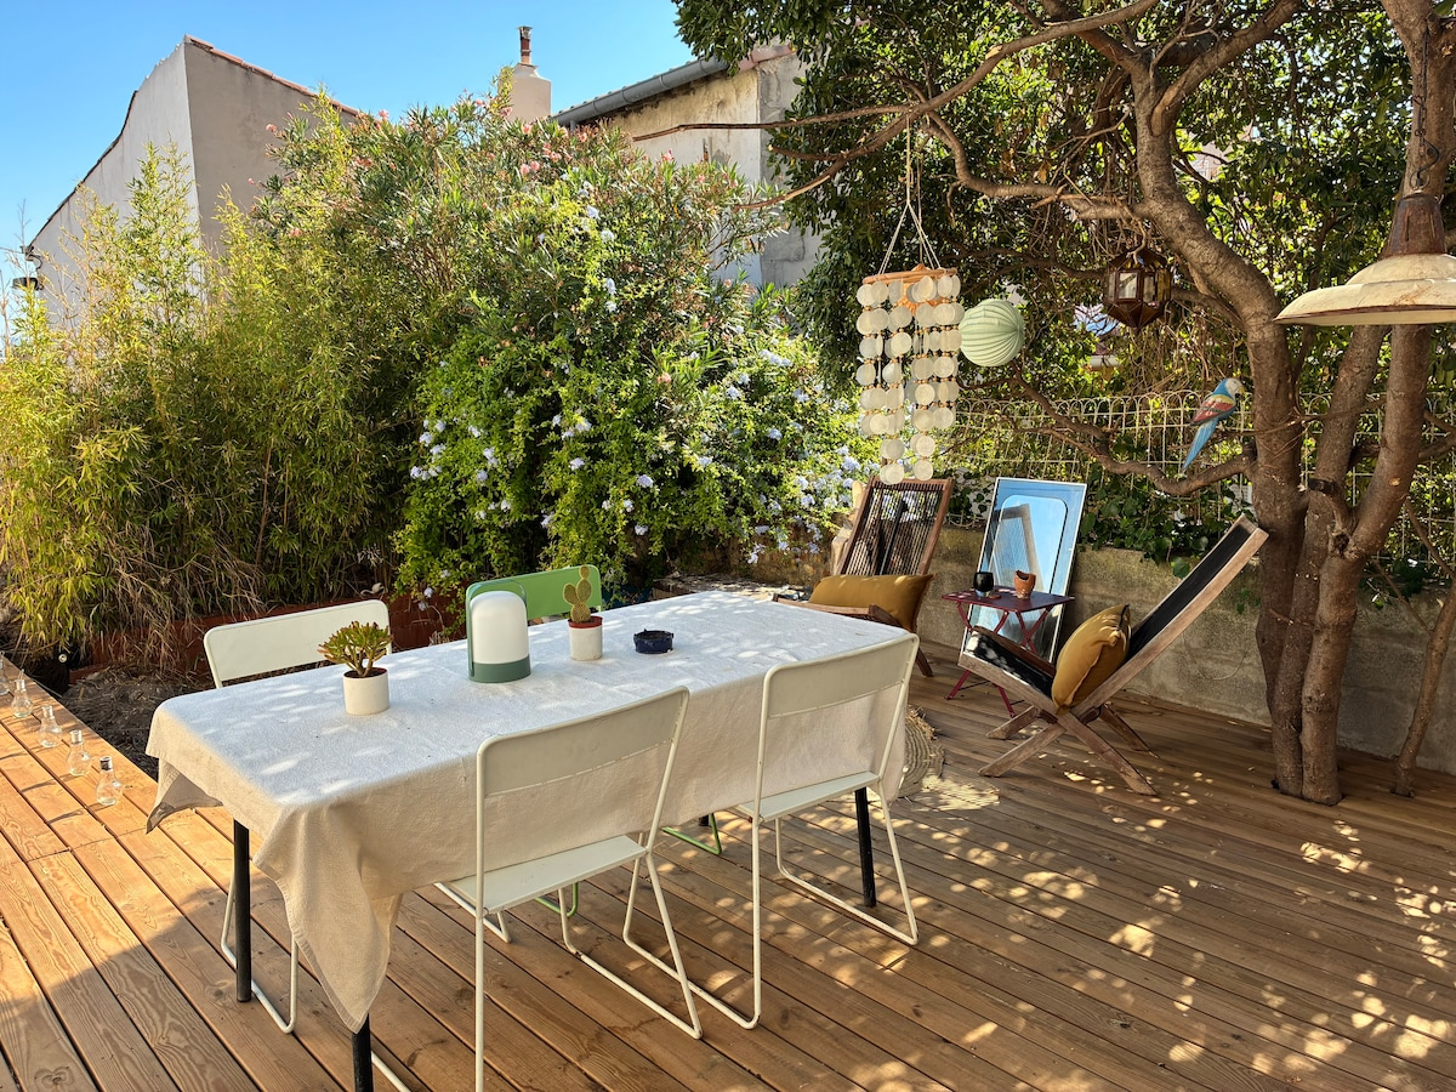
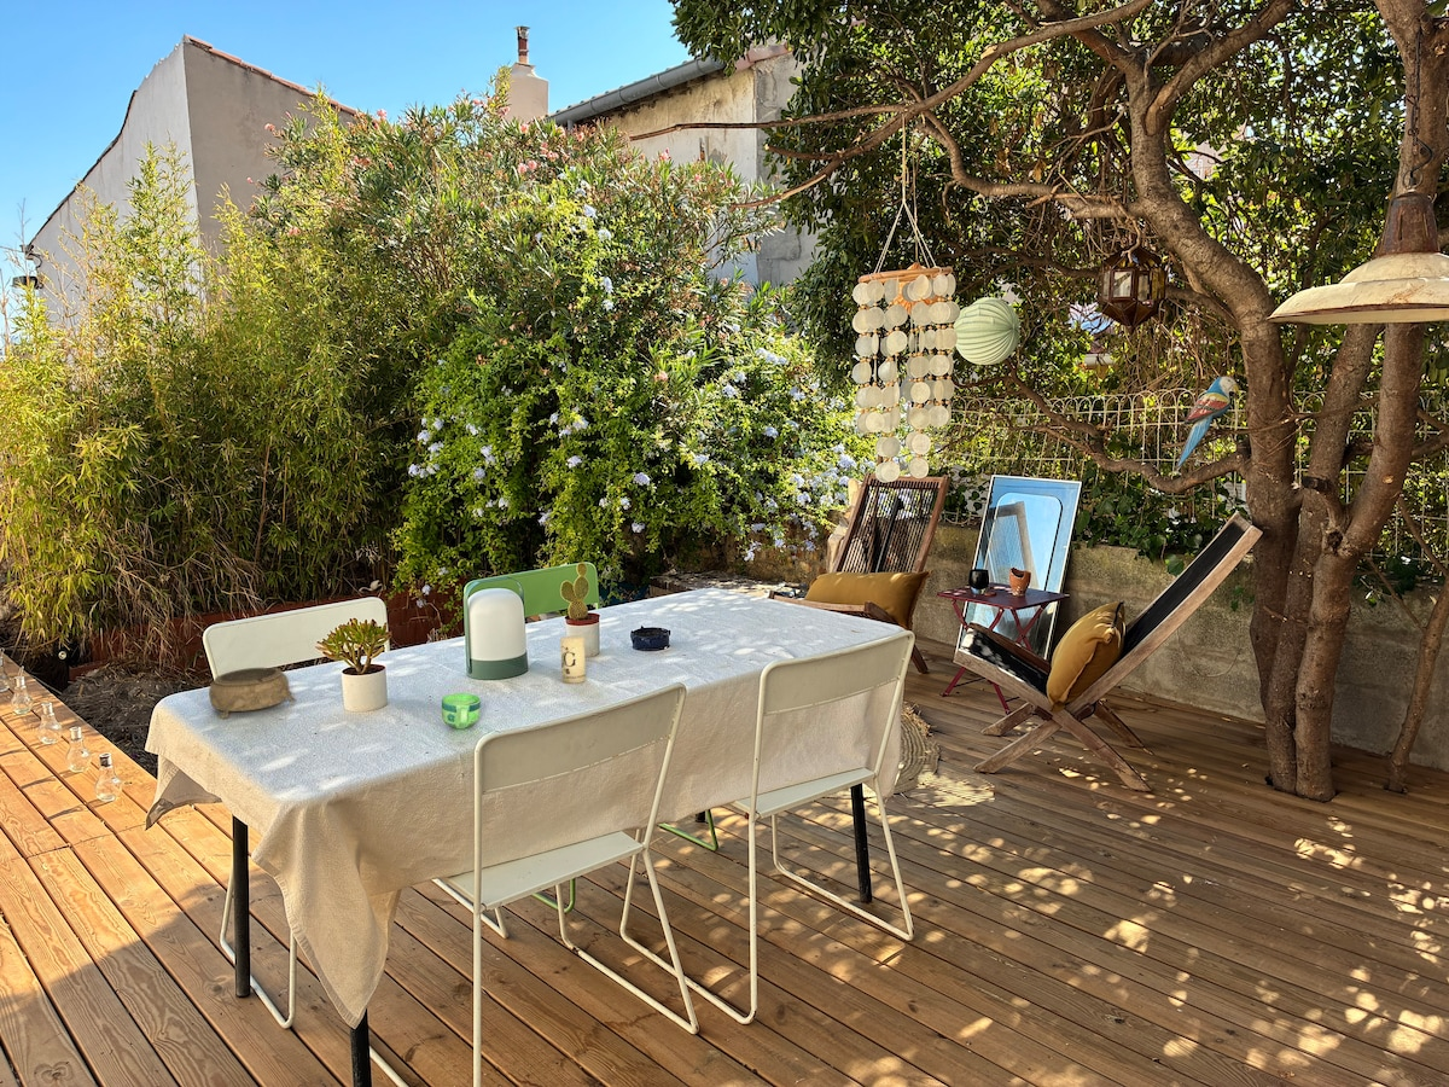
+ decorative bowl [208,667,297,720]
+ cup [441,692,482,729]
+ candle [559,634,587,685]
